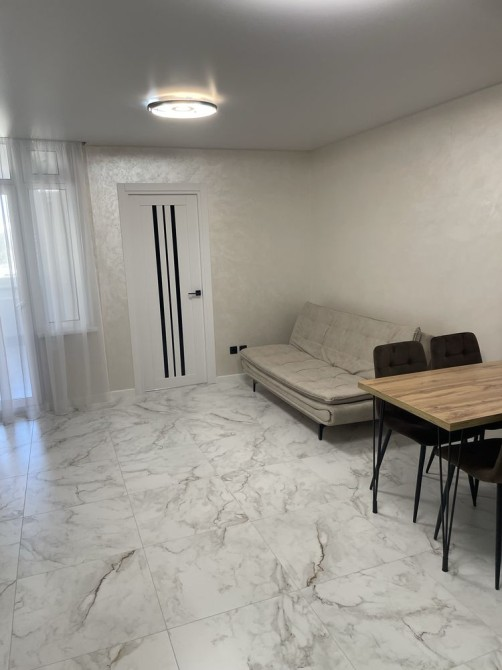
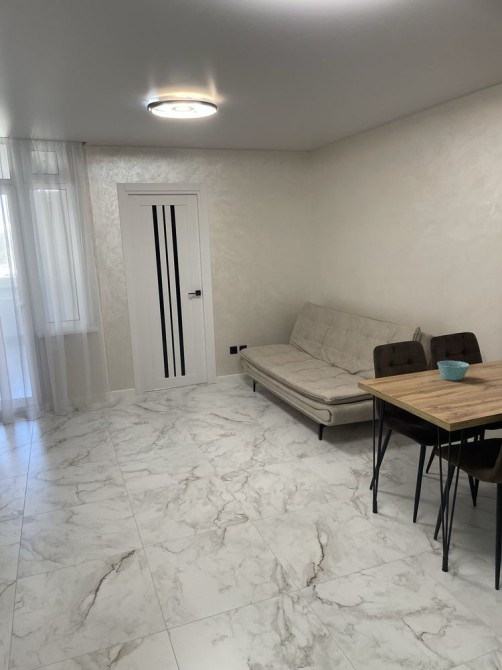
+ bowl [437,360,470,381]
